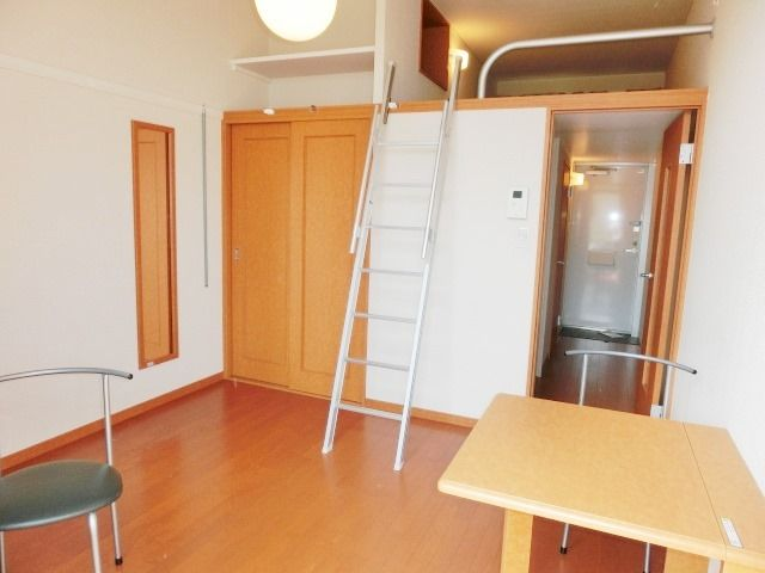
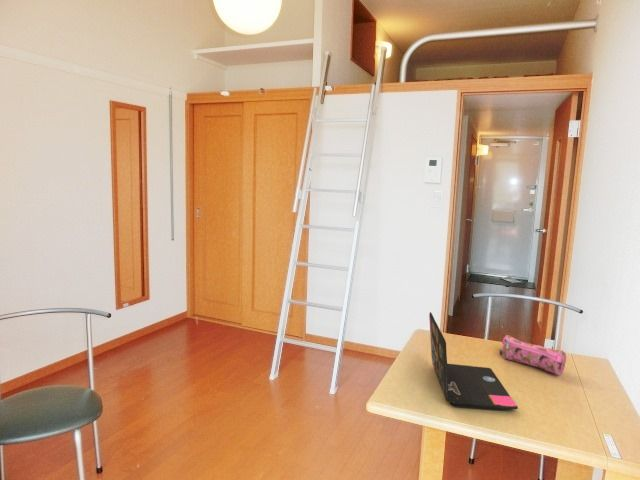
+ laptop [428,311,519,411]
+ pencil case [499,334,567,376]
